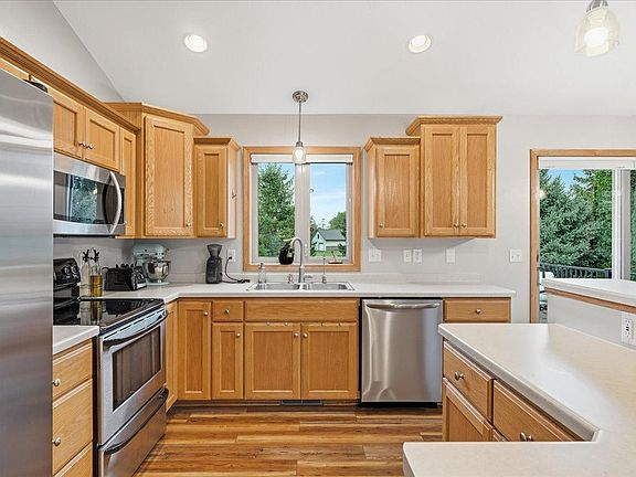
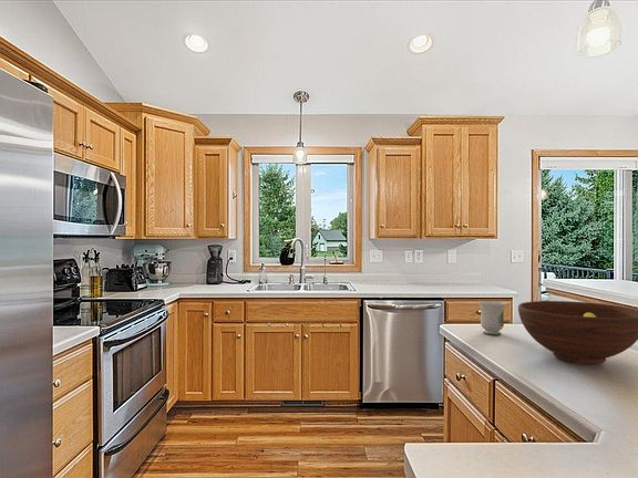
+ mug [477,300,507,336]
+ fruit bowl [517,300,638,365]
